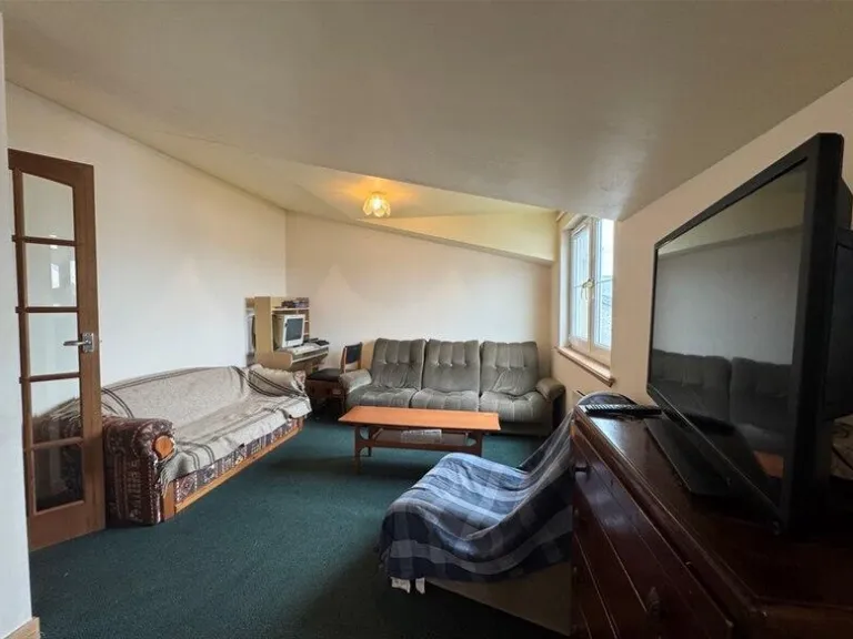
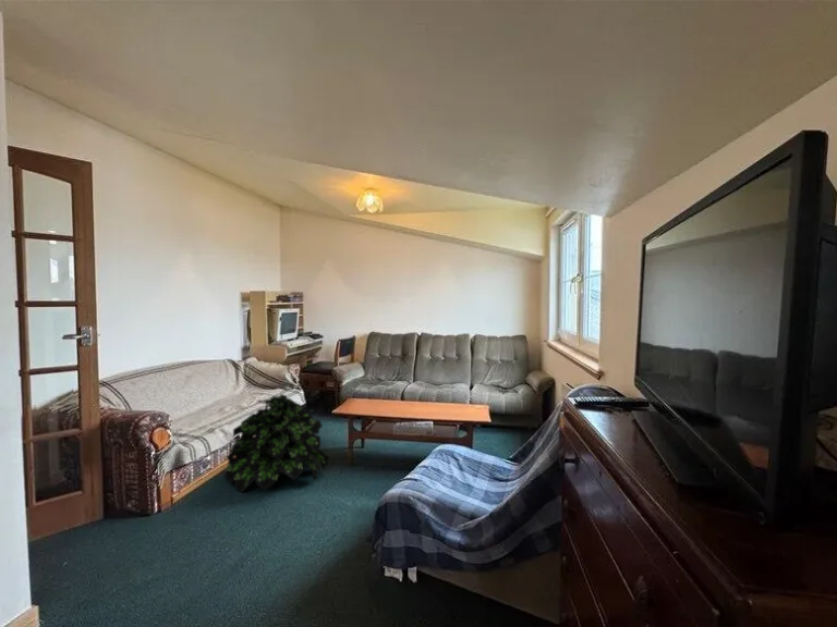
+ potted plant [223,393,330,493]
